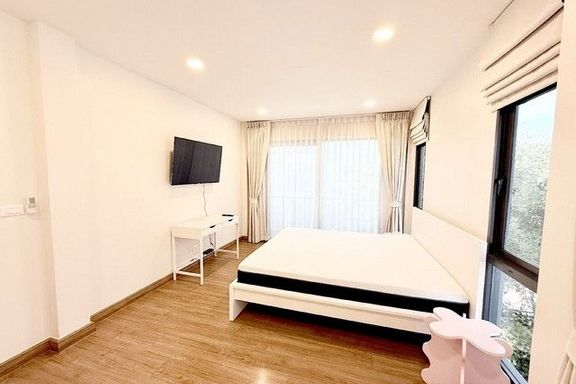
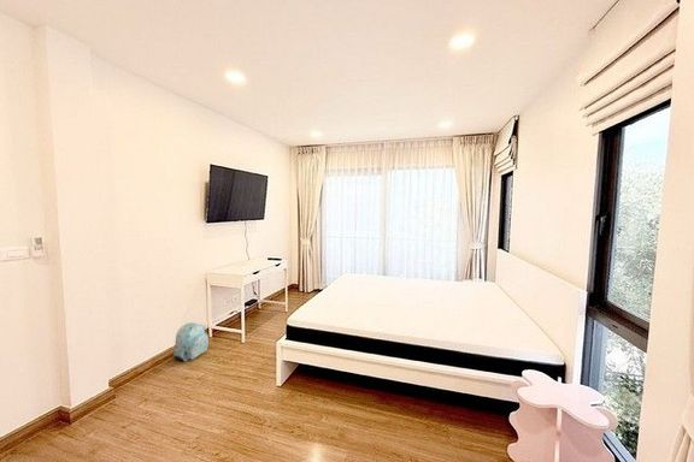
+ backpack [172,321,210,362]
